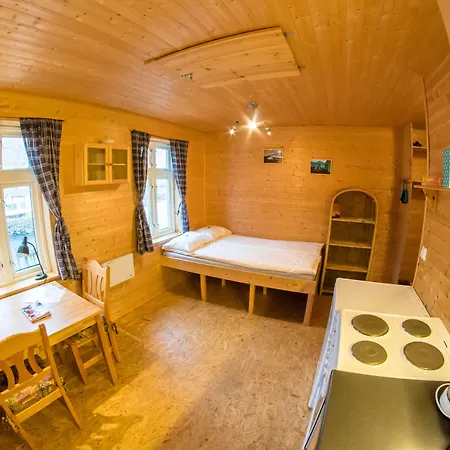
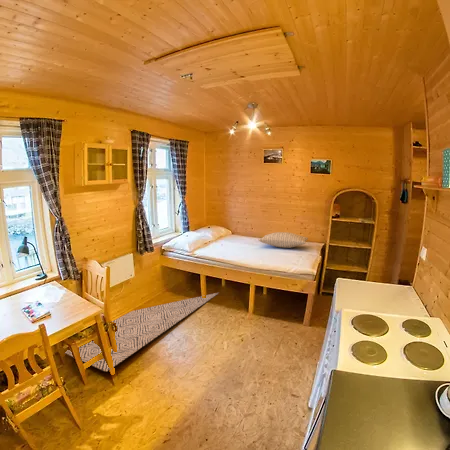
+ rug [64,292,219,372]
+ pillow [257,231,309,249]
